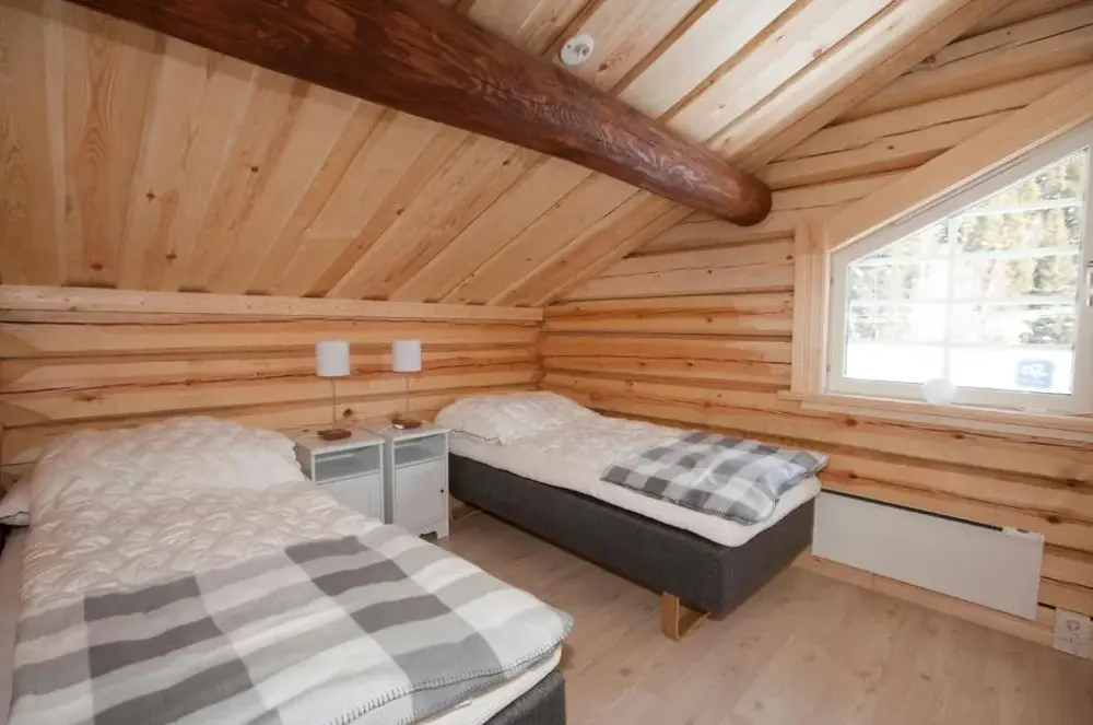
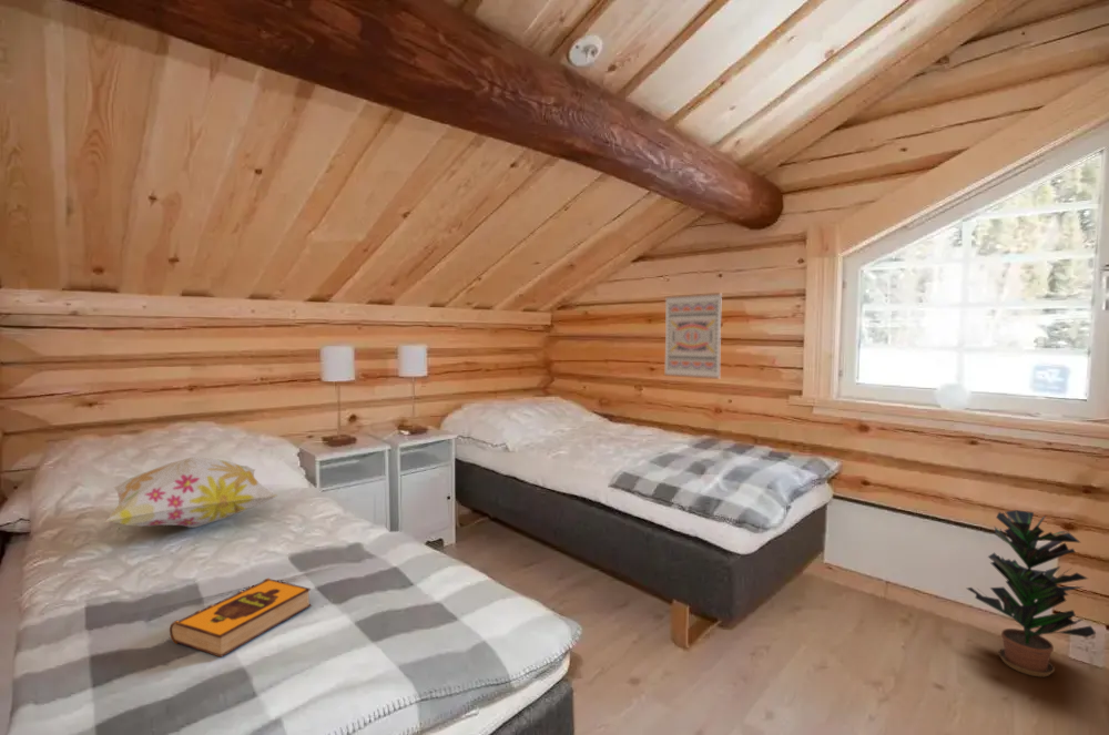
+ potted plant [966,509,1097,677]
+ wall art [663,292,723,380]
+ decorative pillow [102,456,278,529]
+ hardback book [169,578,313,659]
